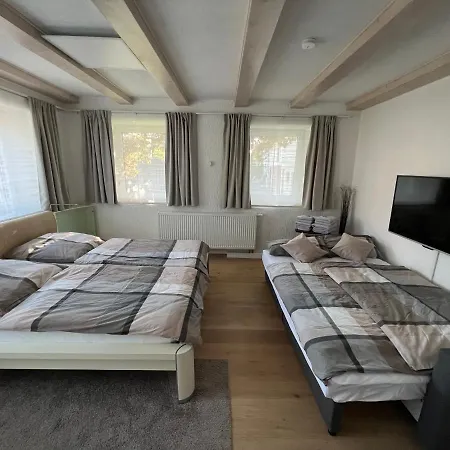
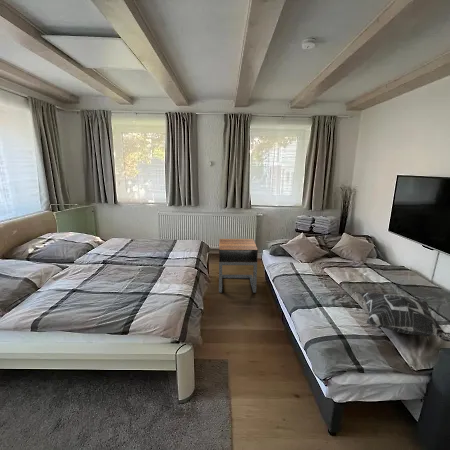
+ nightstand [218,238,259,294]
+ decorative pillow [359,291,450,343]
